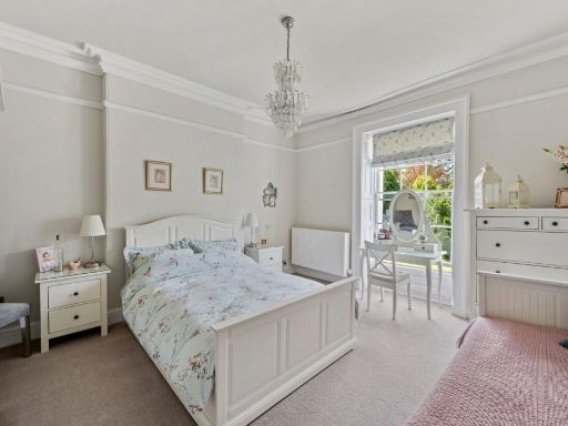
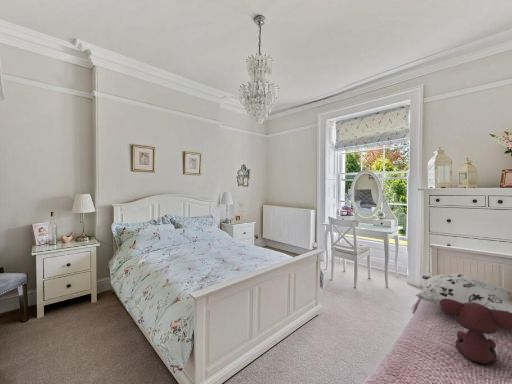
+ decorative pillow [414,272,512,313]
+ teddy bear [439,299,512,364]
